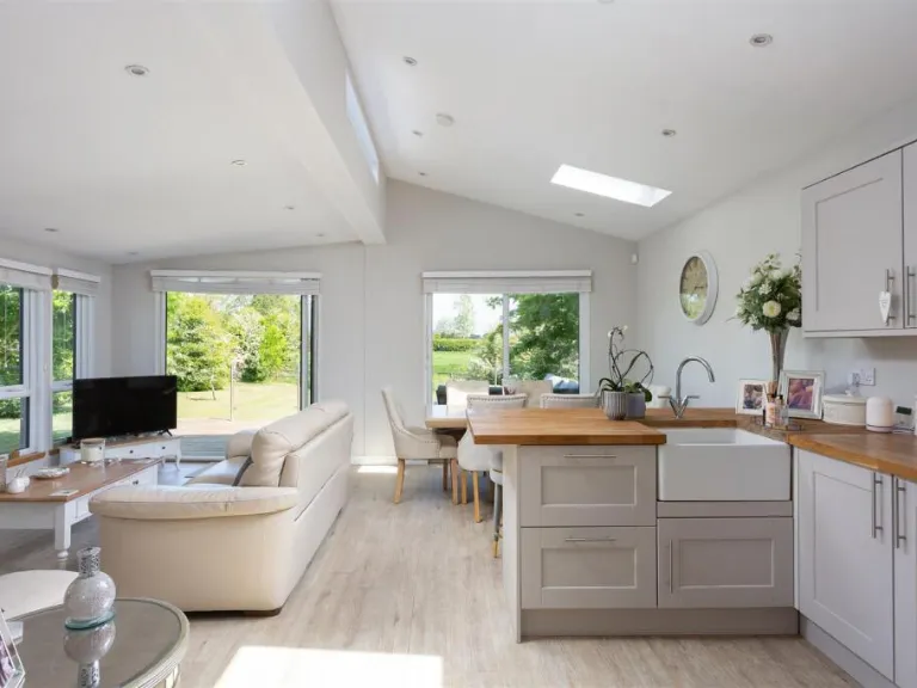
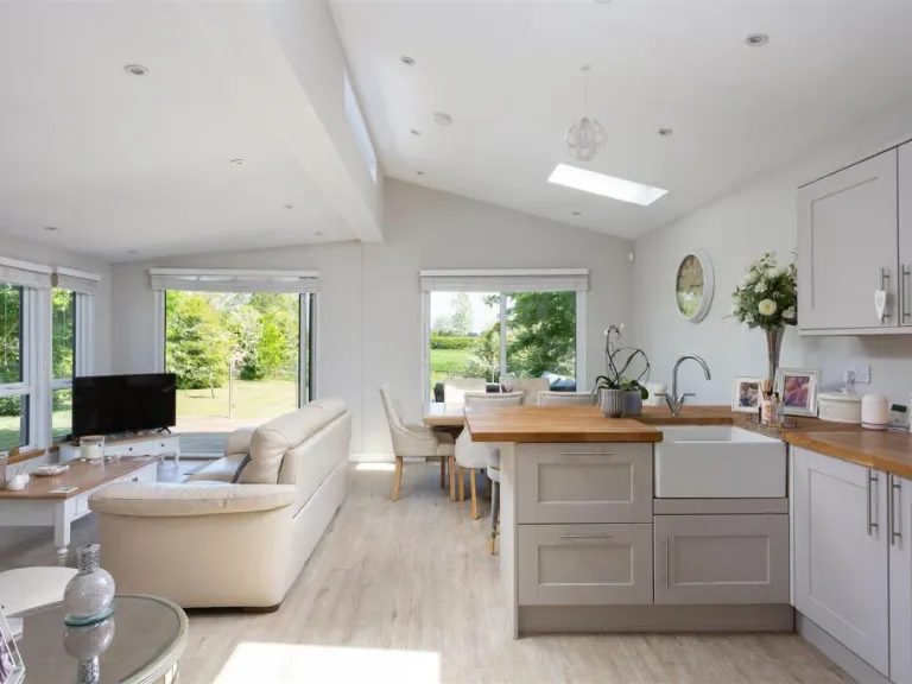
+ pendant light [563,62,608,163]
